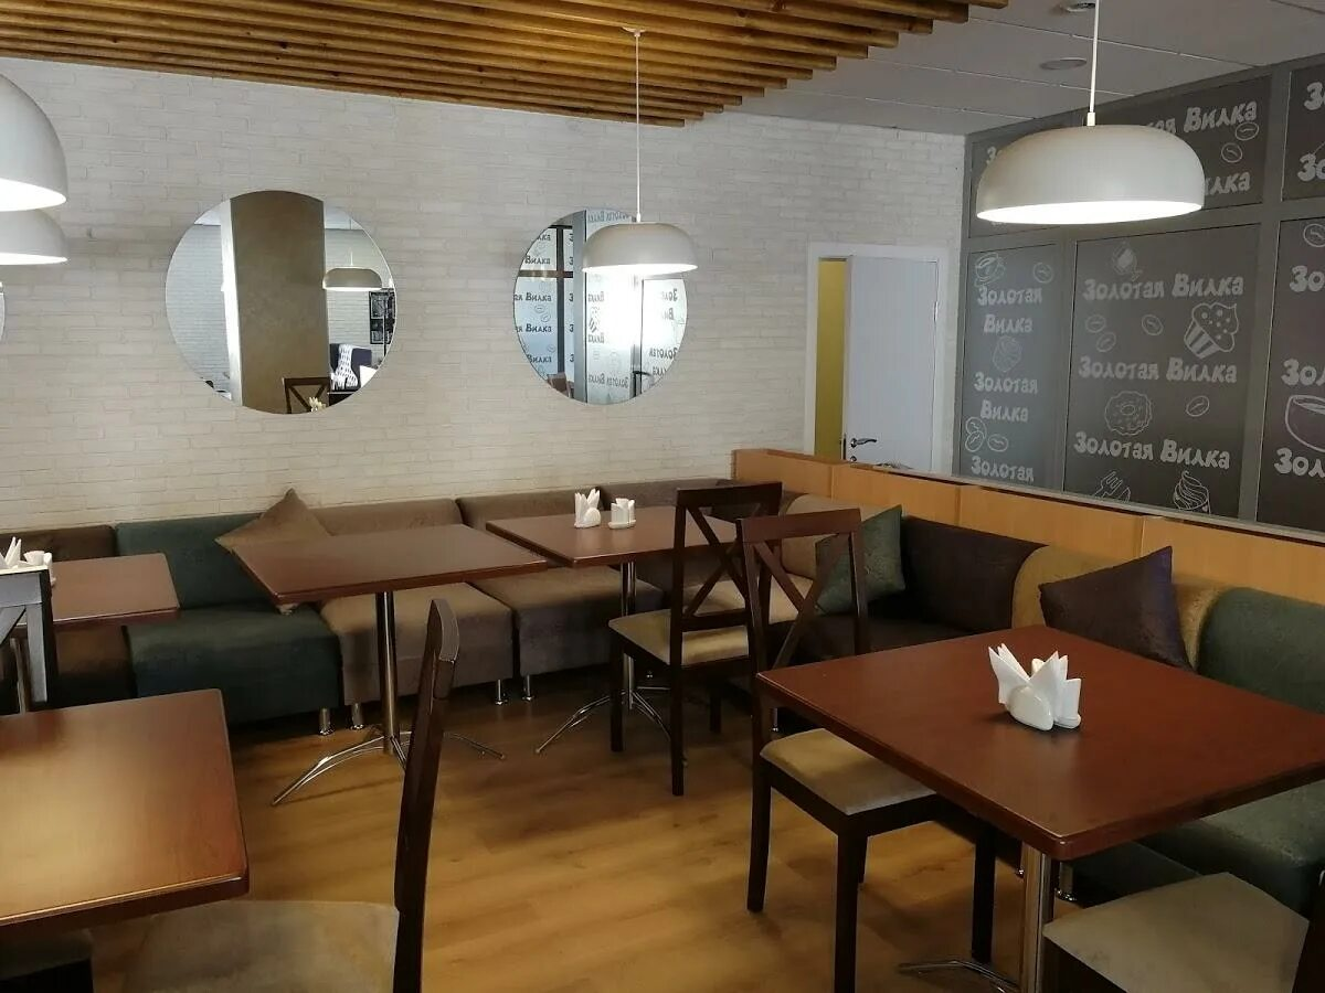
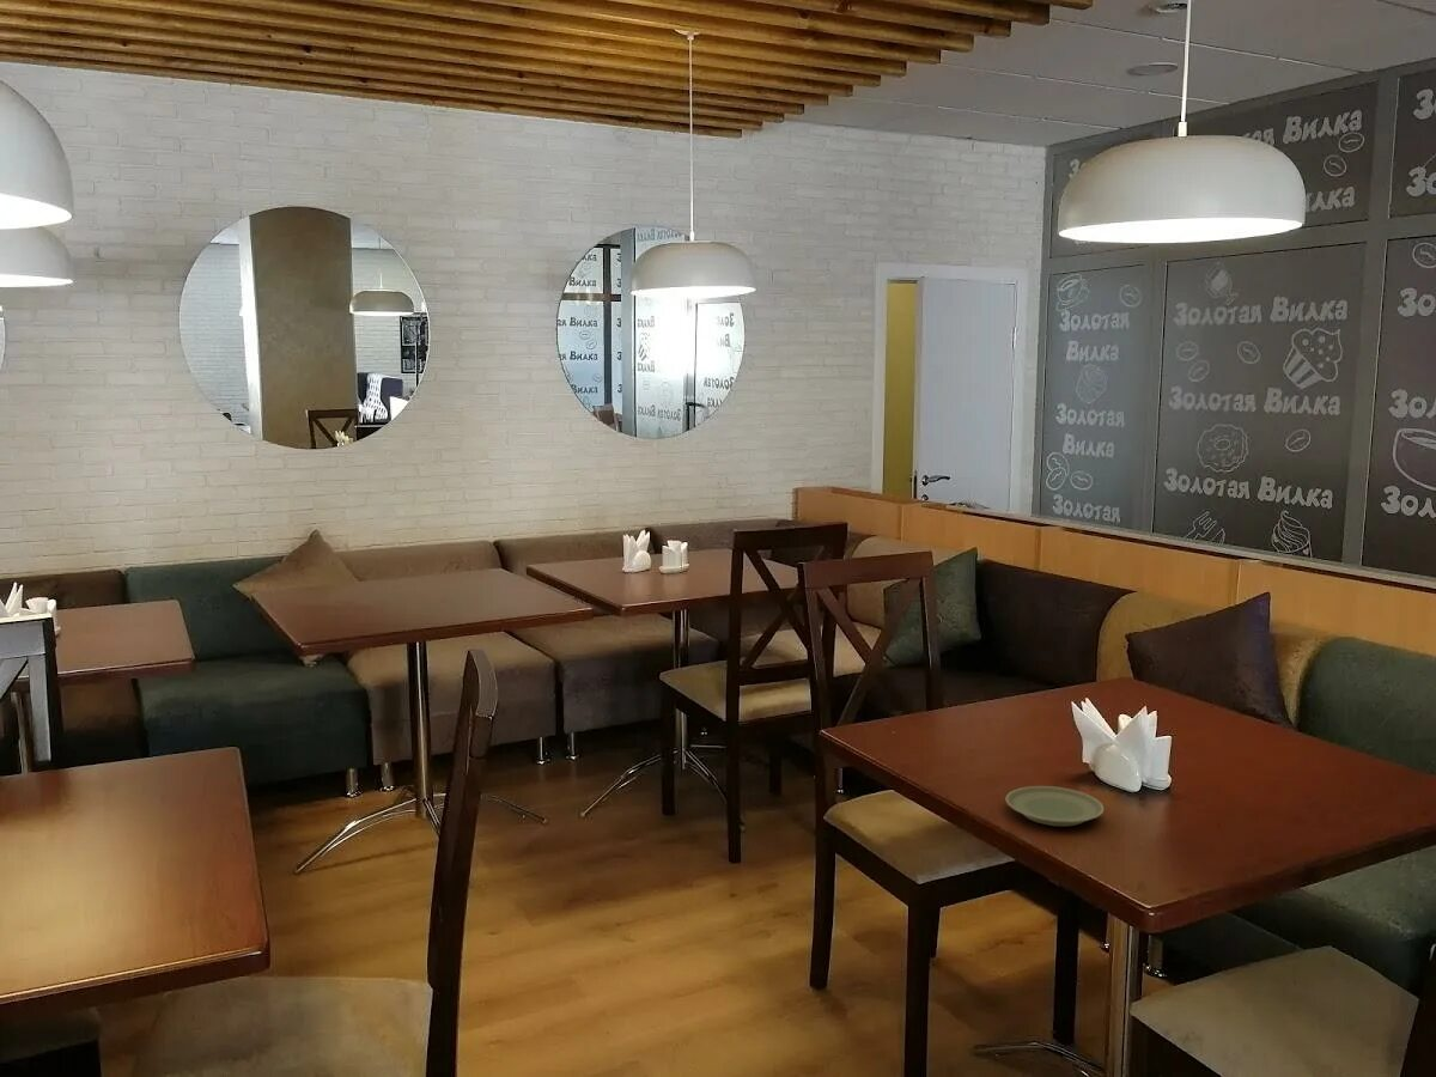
+ plate [1005,785,1105,827]
